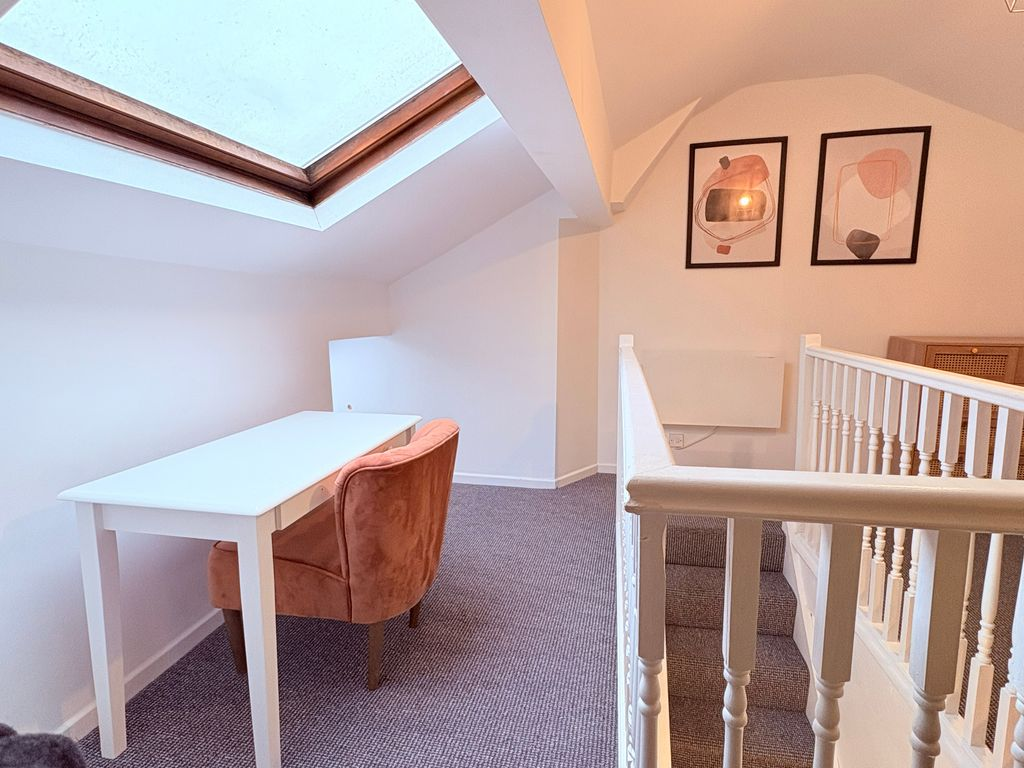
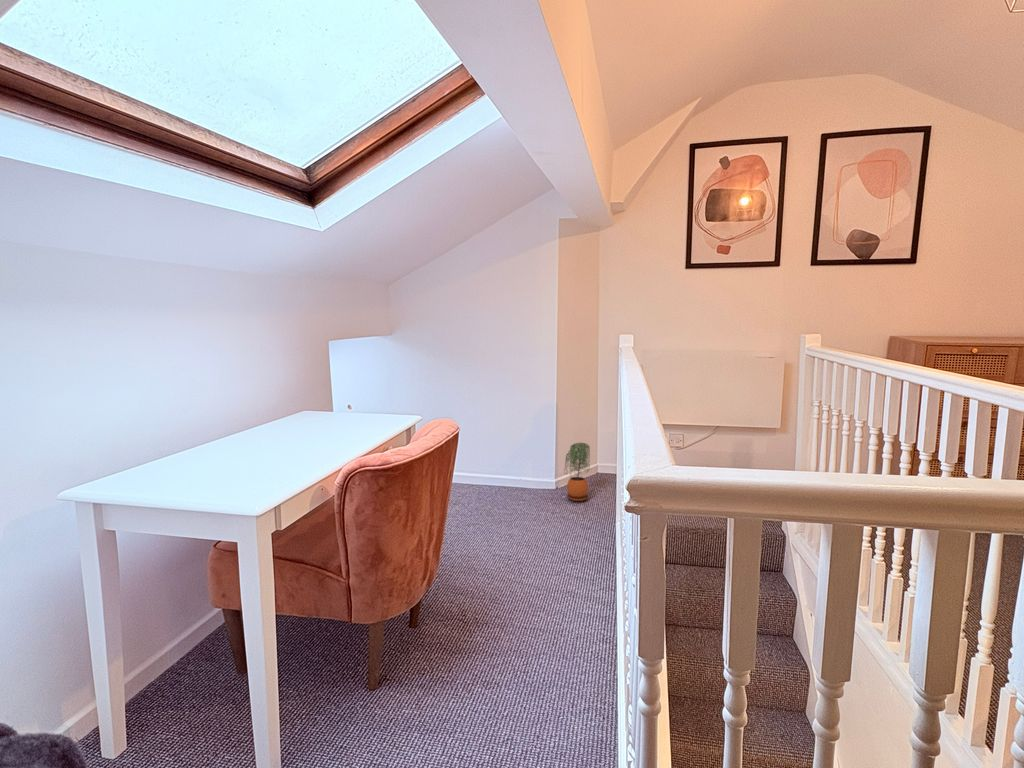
+ potted plant [563,442,591,502]
